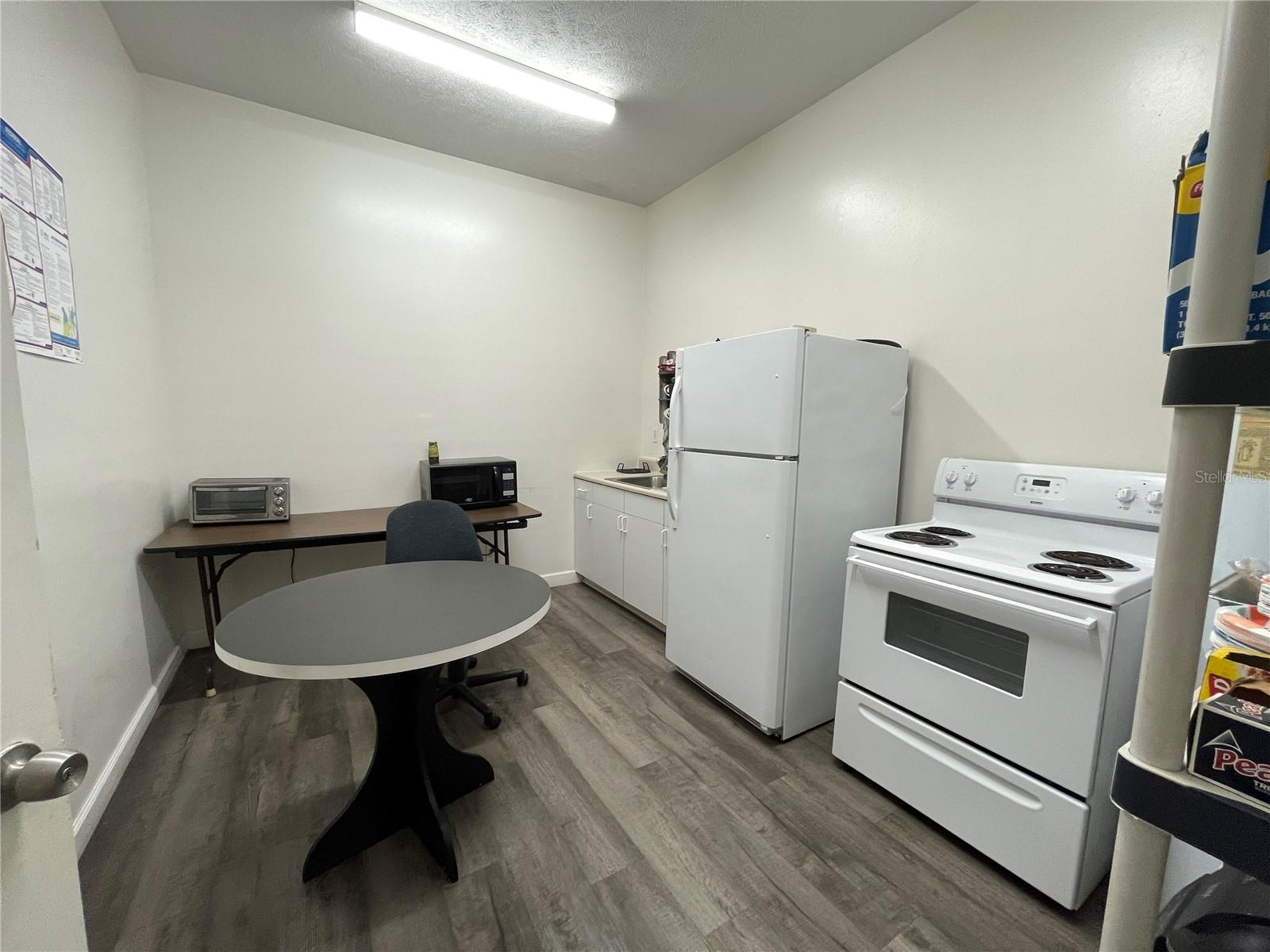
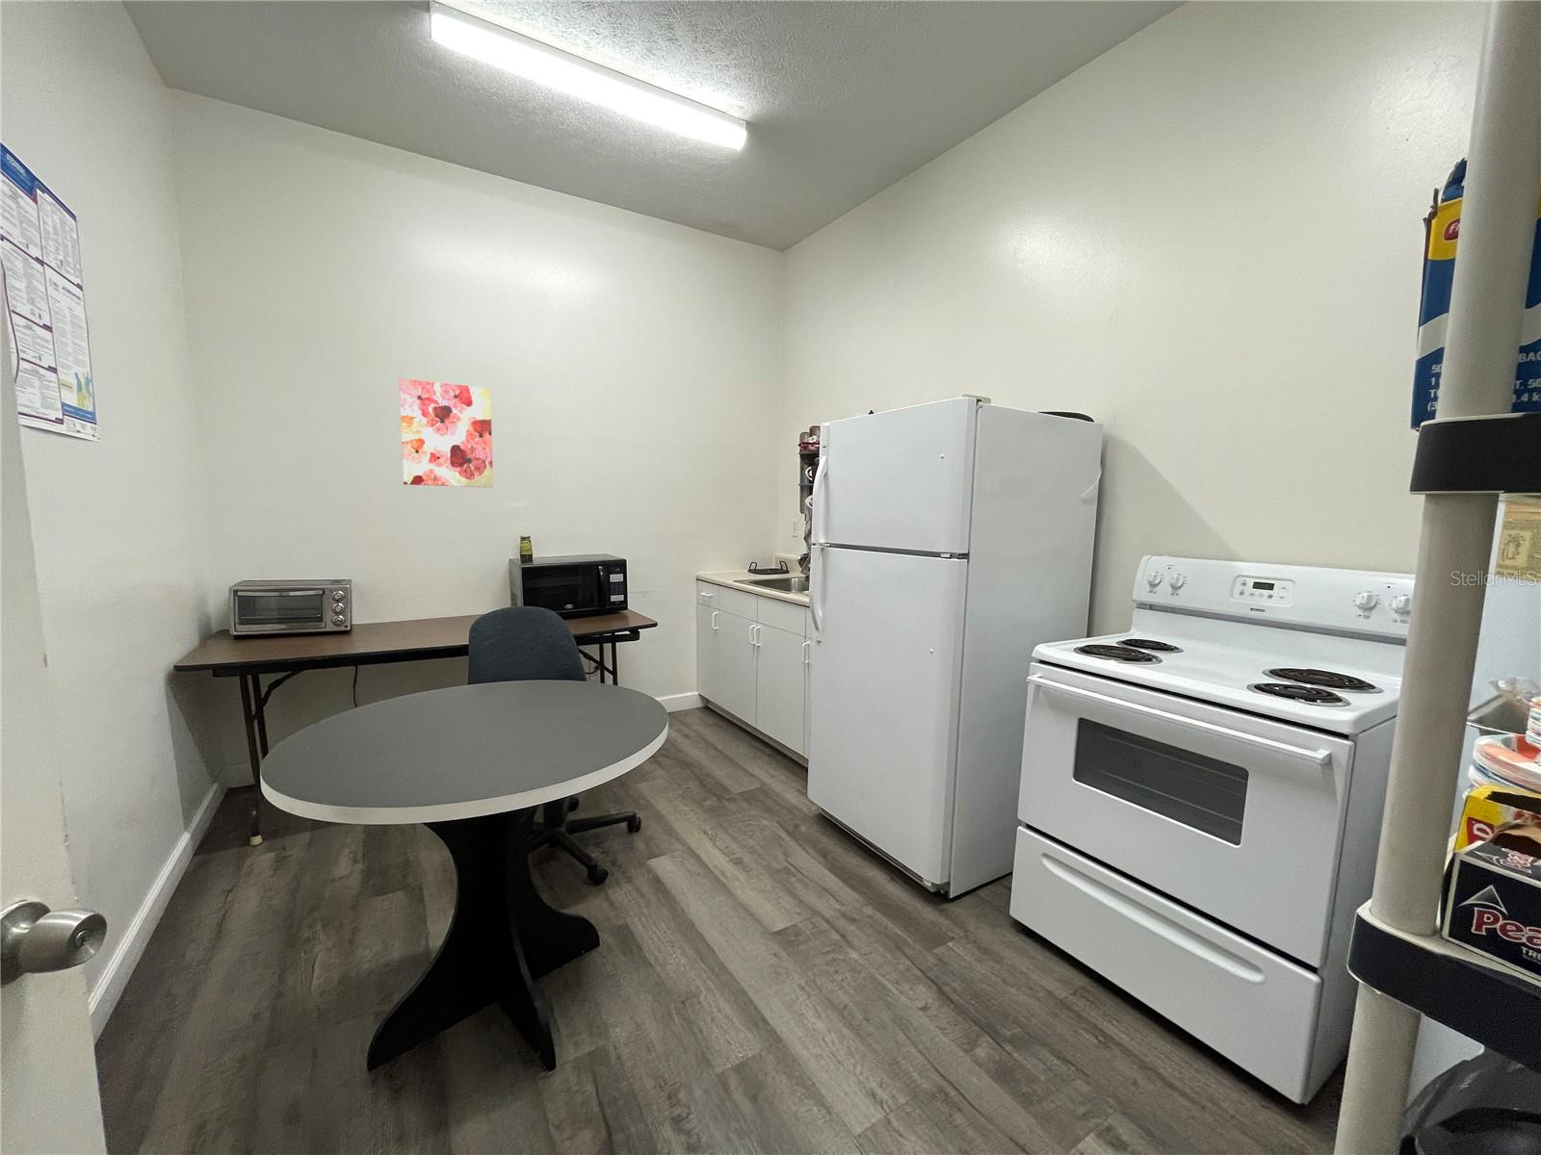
+ wall art [398,377,494,488]
